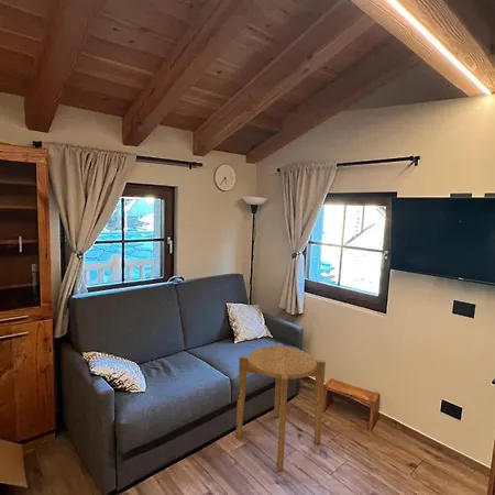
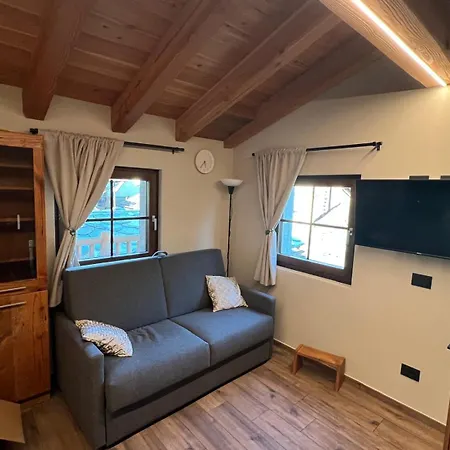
- side table [235,342,327,472]
